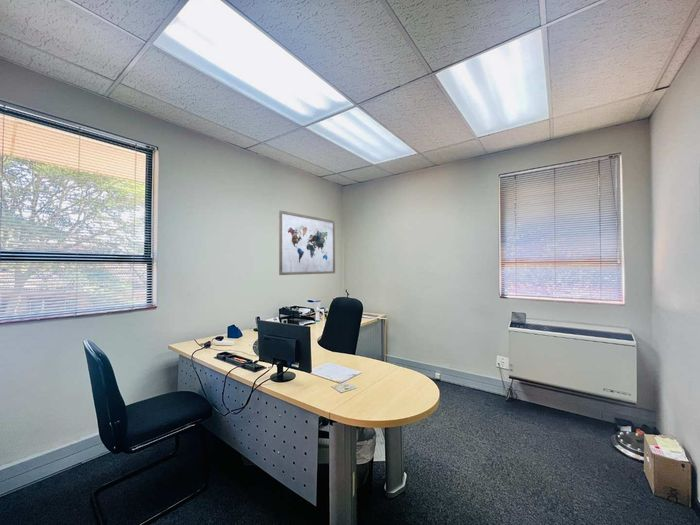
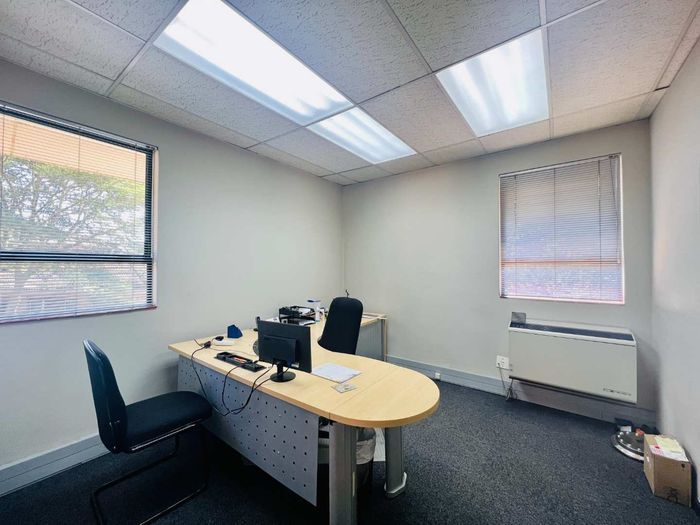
- wall art [278,209,336,276]
